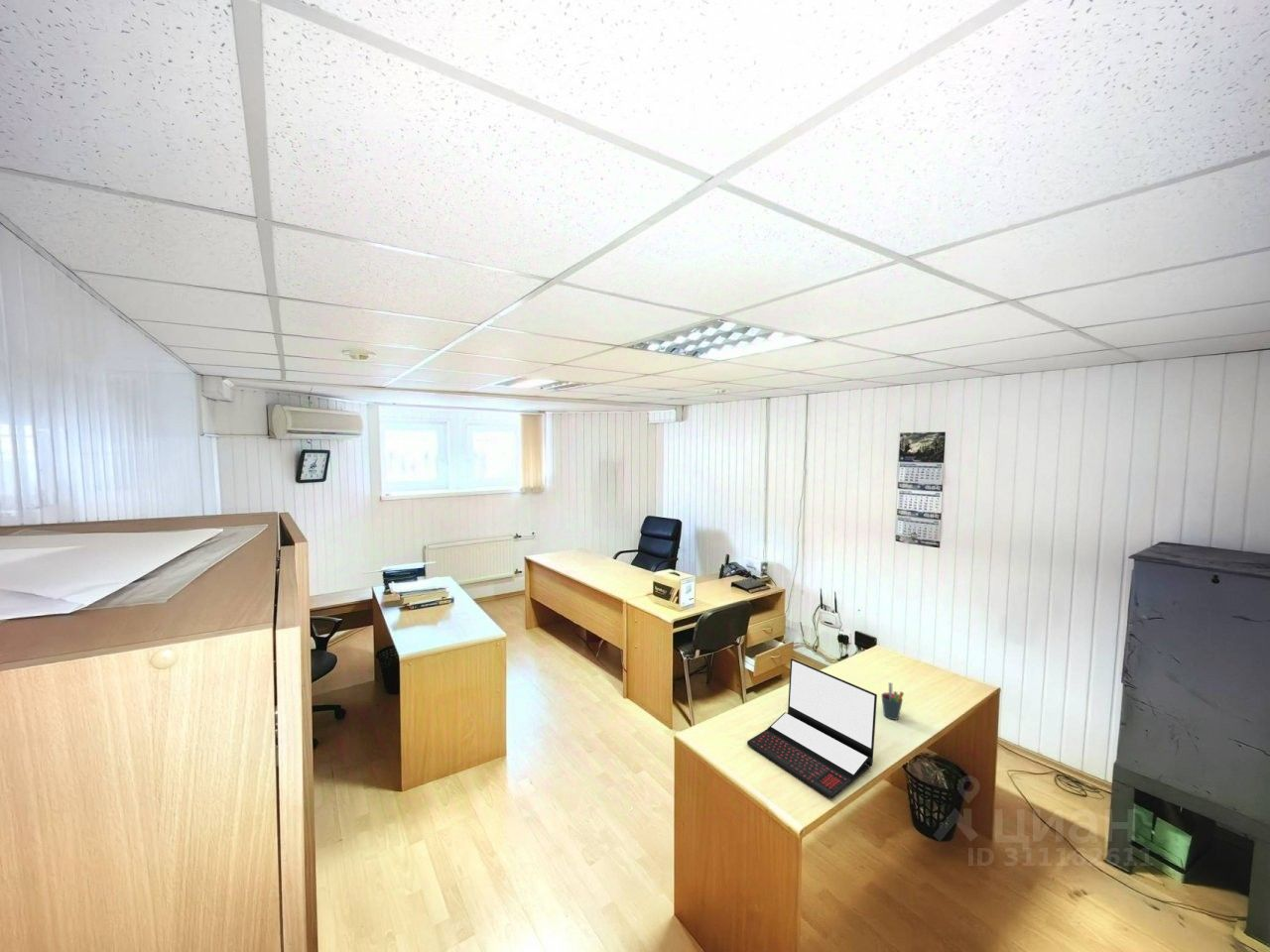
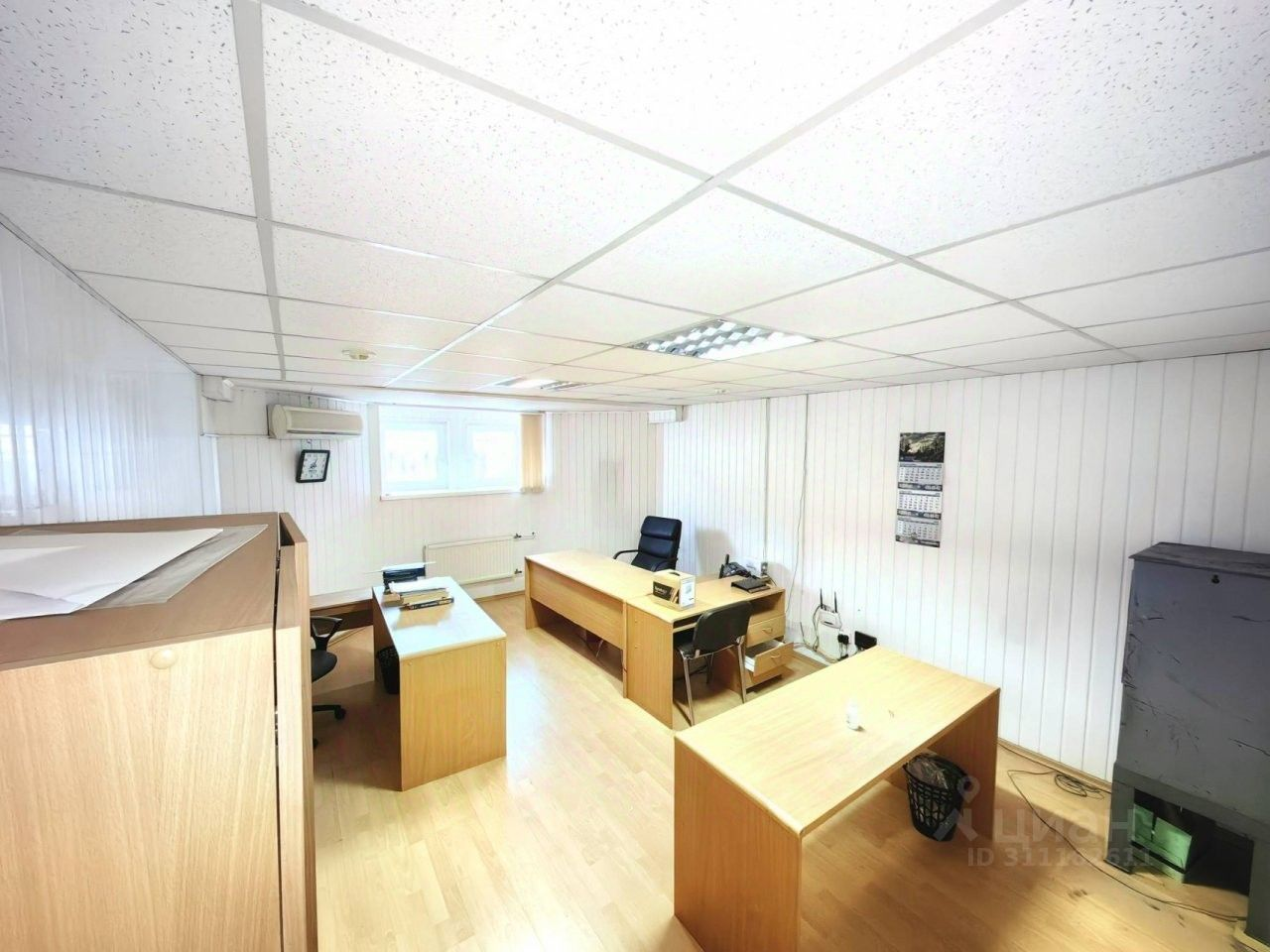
- laptop [746,657,878,799]
- pen holder [880,681,905,721]
